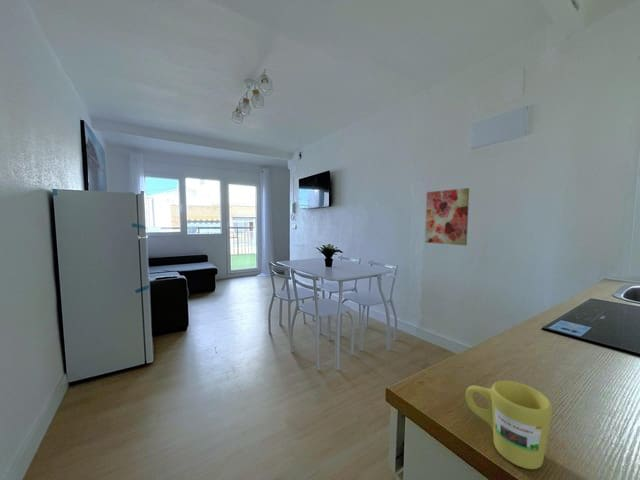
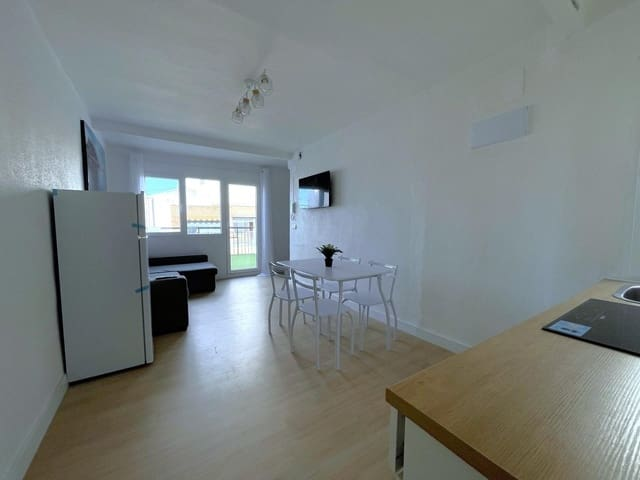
- mug [465,380,554,470]
- wall art [424,187,470,246]
